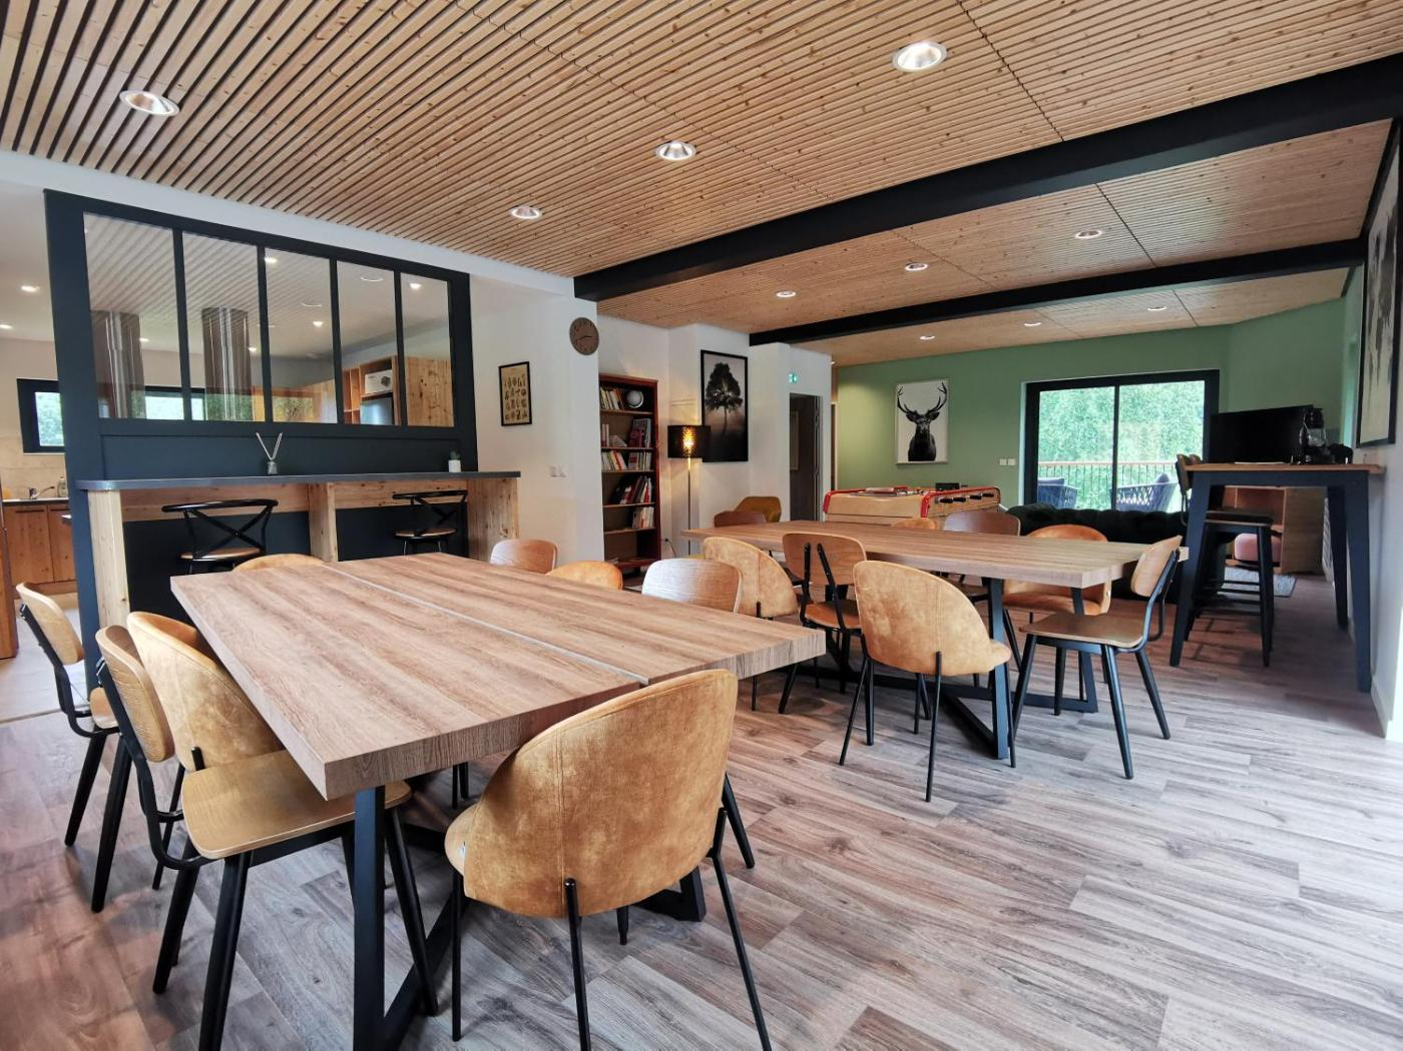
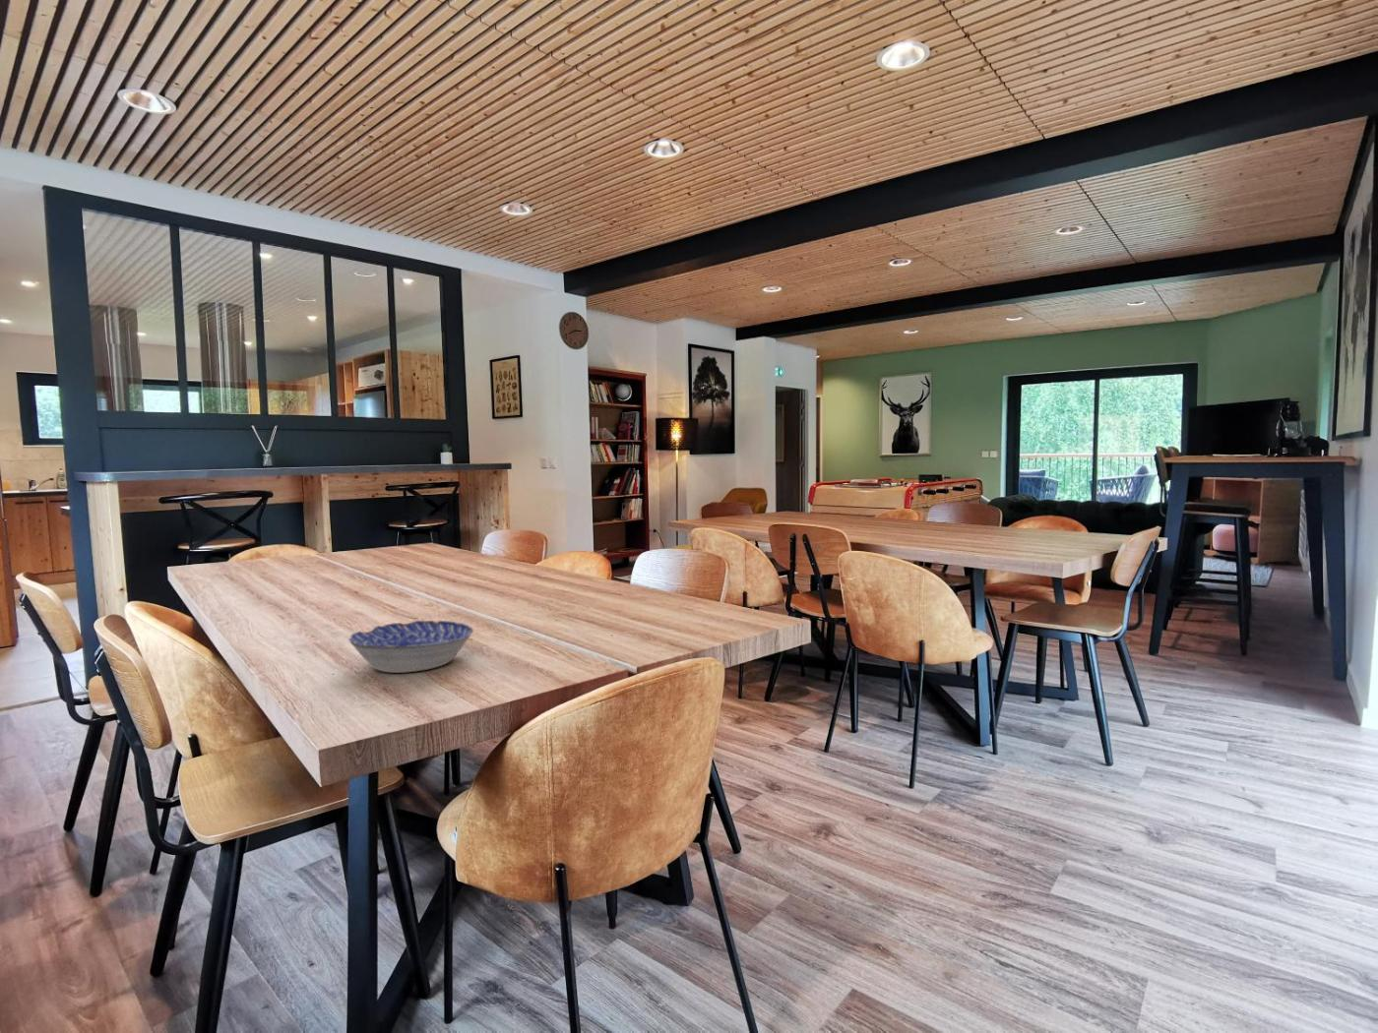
+ bowl [347,620,474,674]
